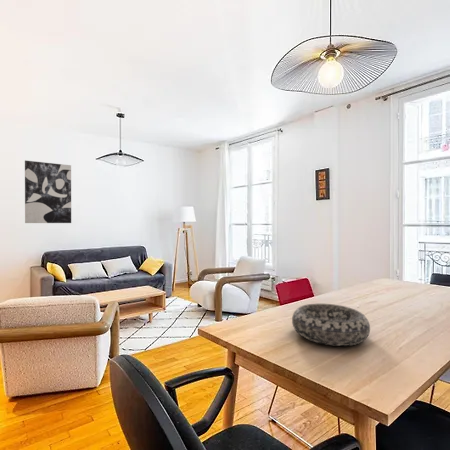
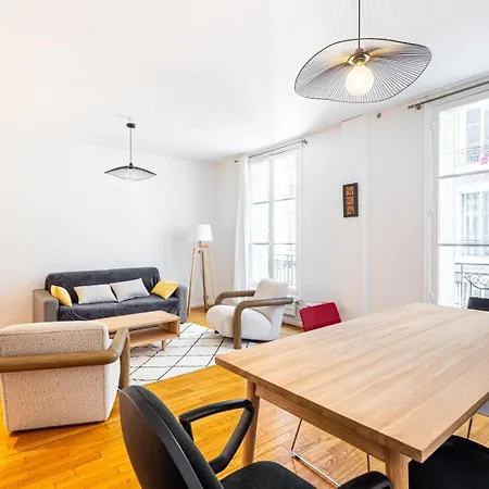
- wall art [24,159,72,224]
- decorative bowl [291,303,371,347]
